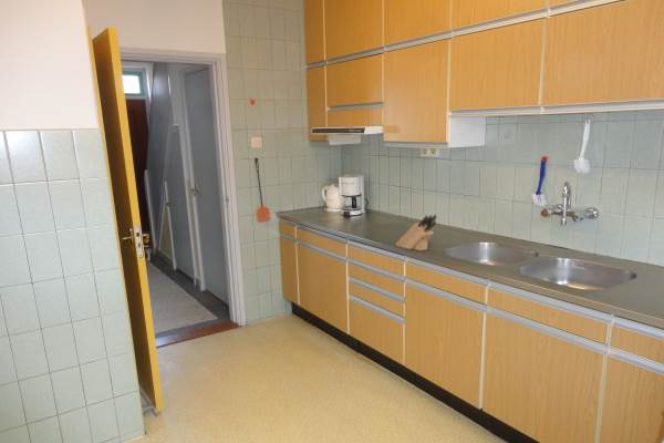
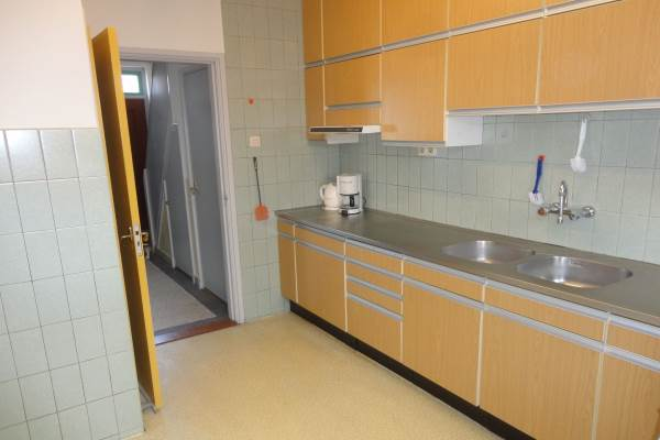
- knife block [394,214,437,253]
